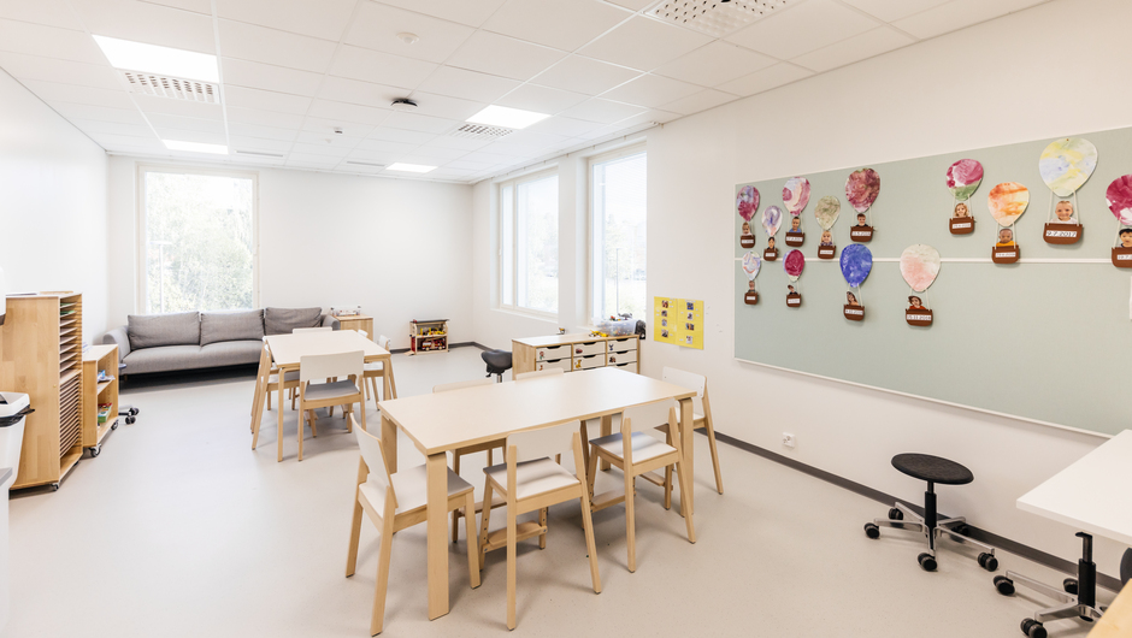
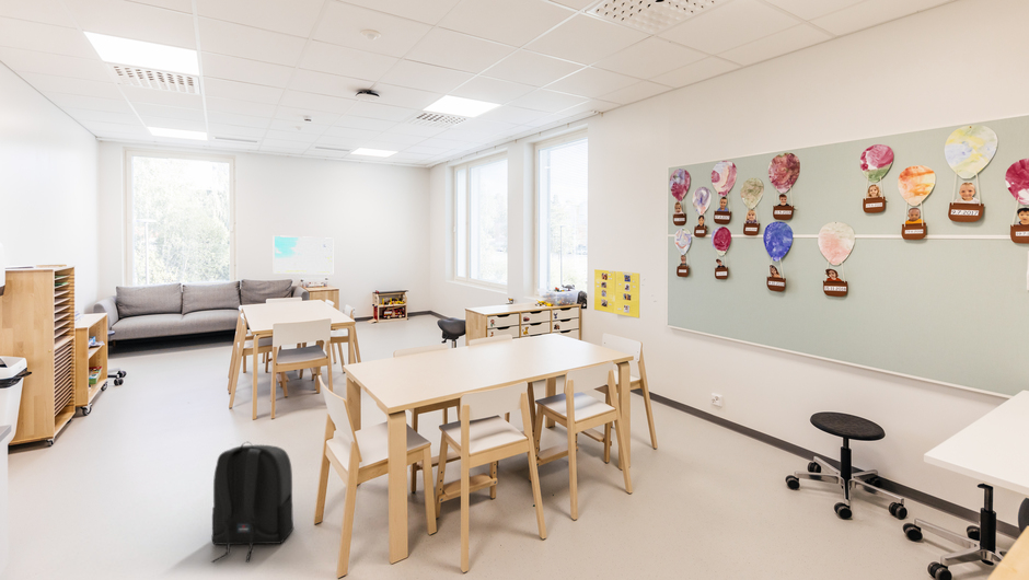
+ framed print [273,234,334,275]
+ backpack [210,441,294,564]
